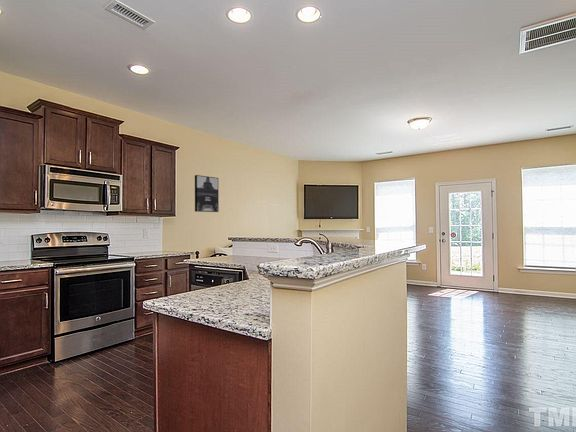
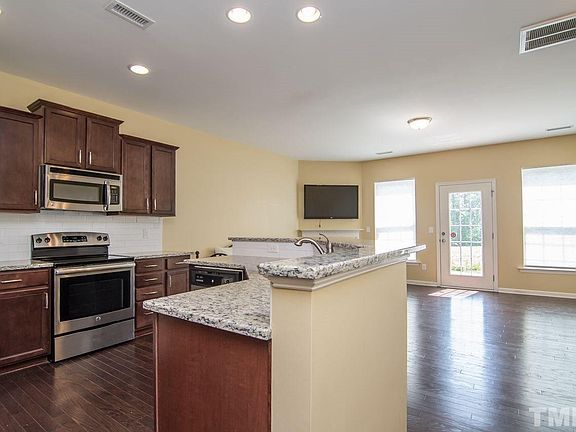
- wall art [194,174,220,213]
